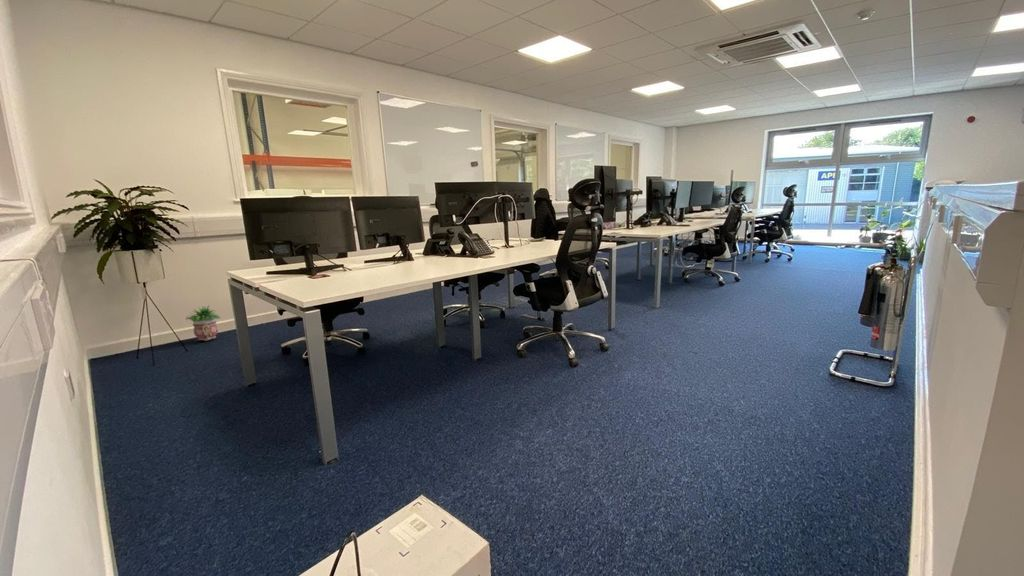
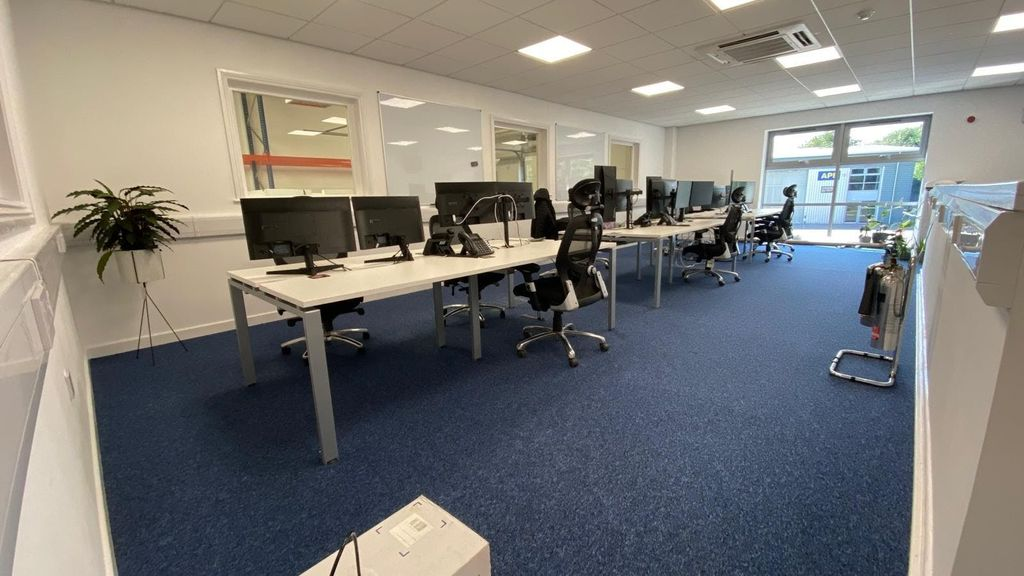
- potted plant [184,304,222,342]
